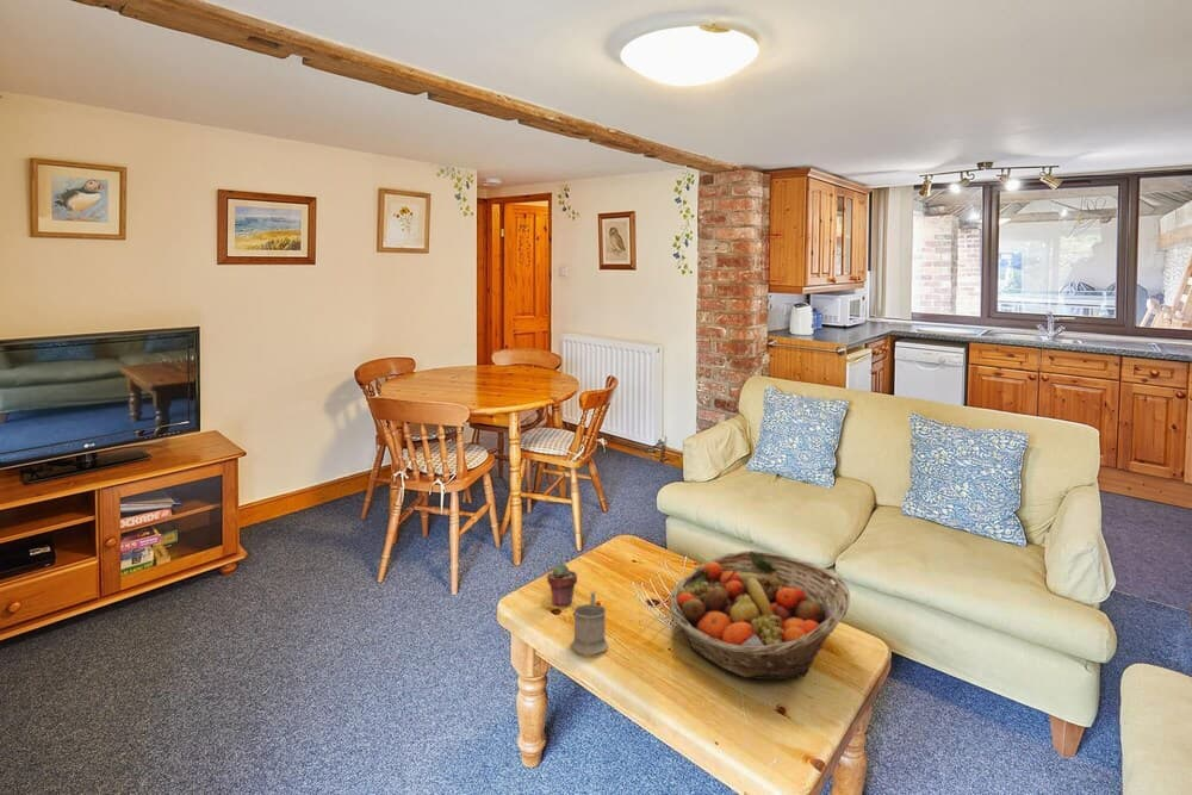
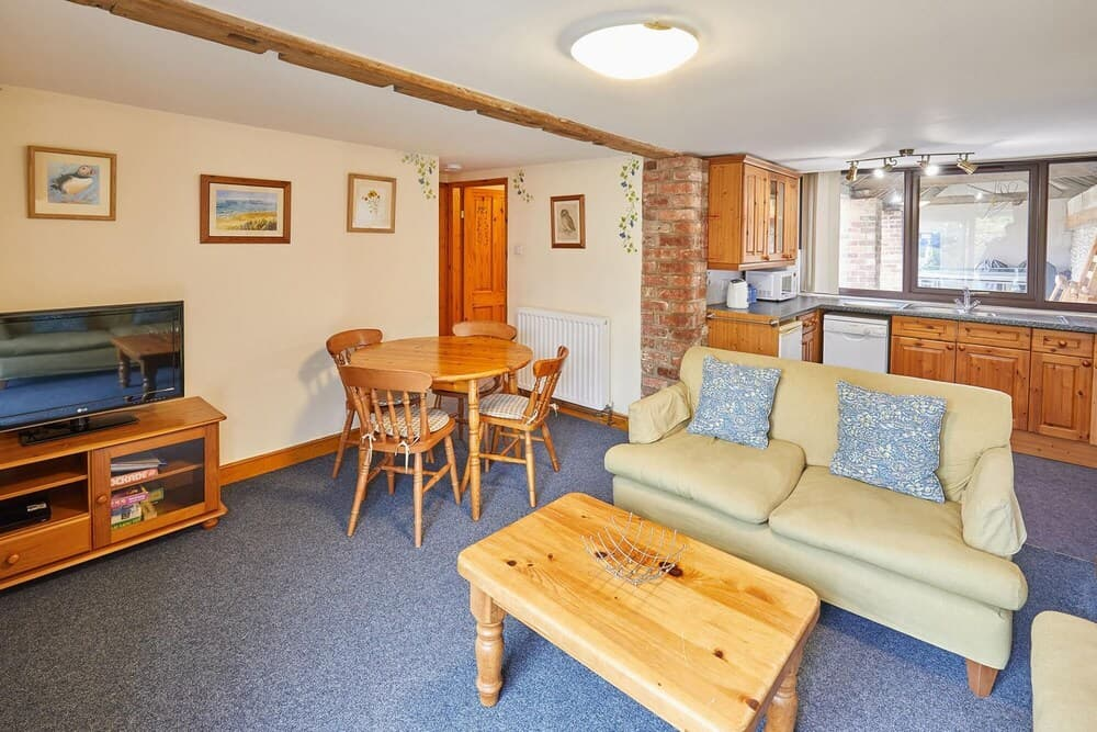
- potted succulent [546,563,578,607]
- fruit basket [669,549,851,681]
- mug [570,591,609,656]
